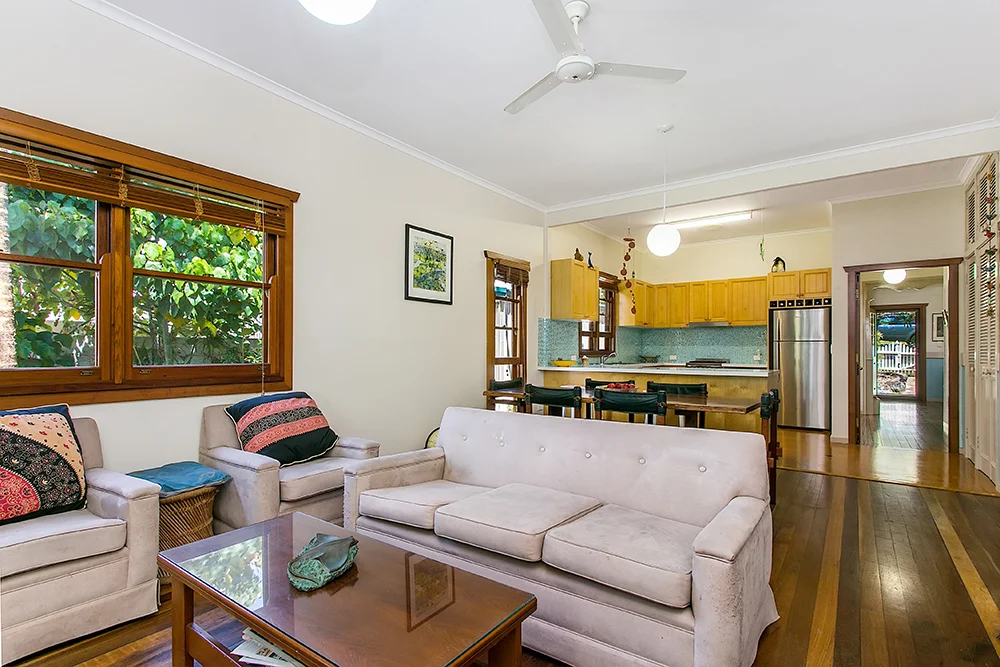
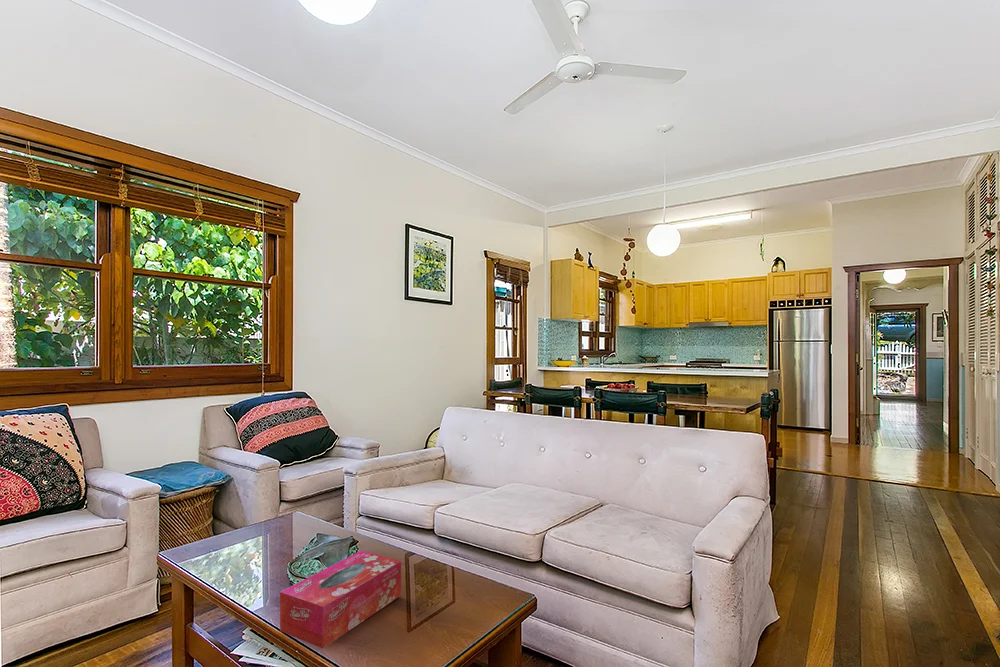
+ tissue box [279,550,402,649]
